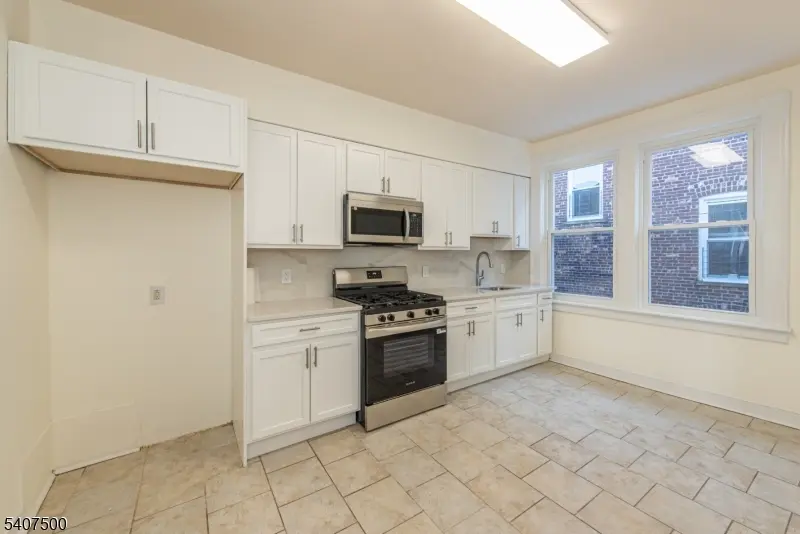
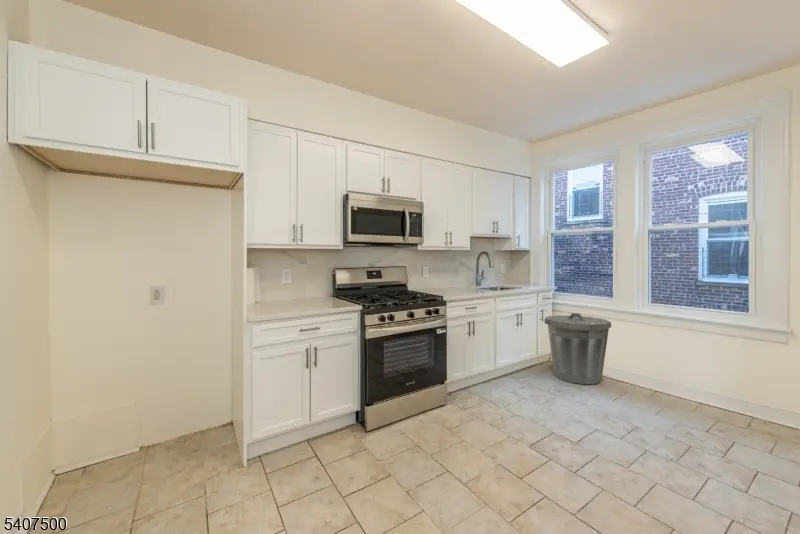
+ trash can [544,312,612,385]
